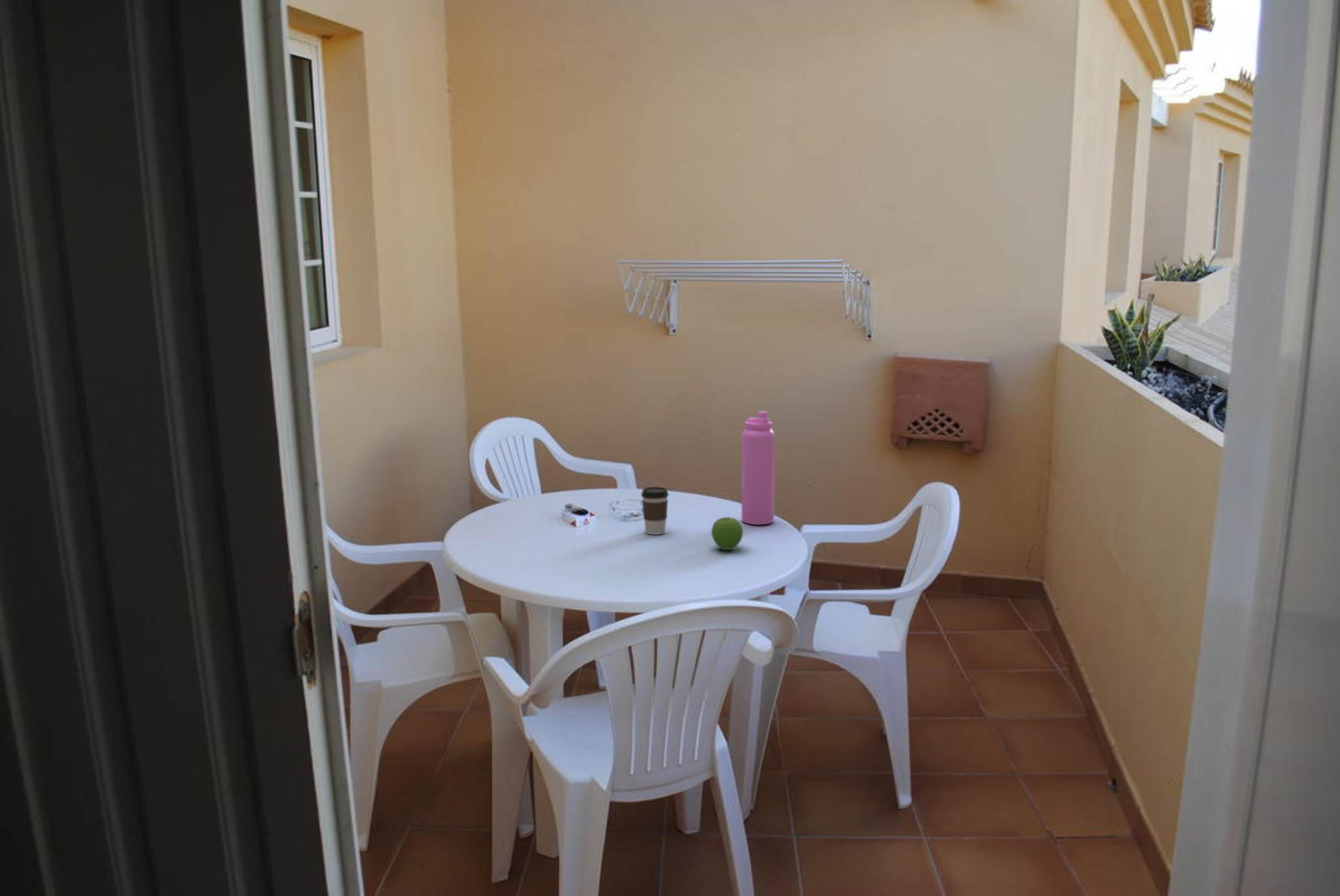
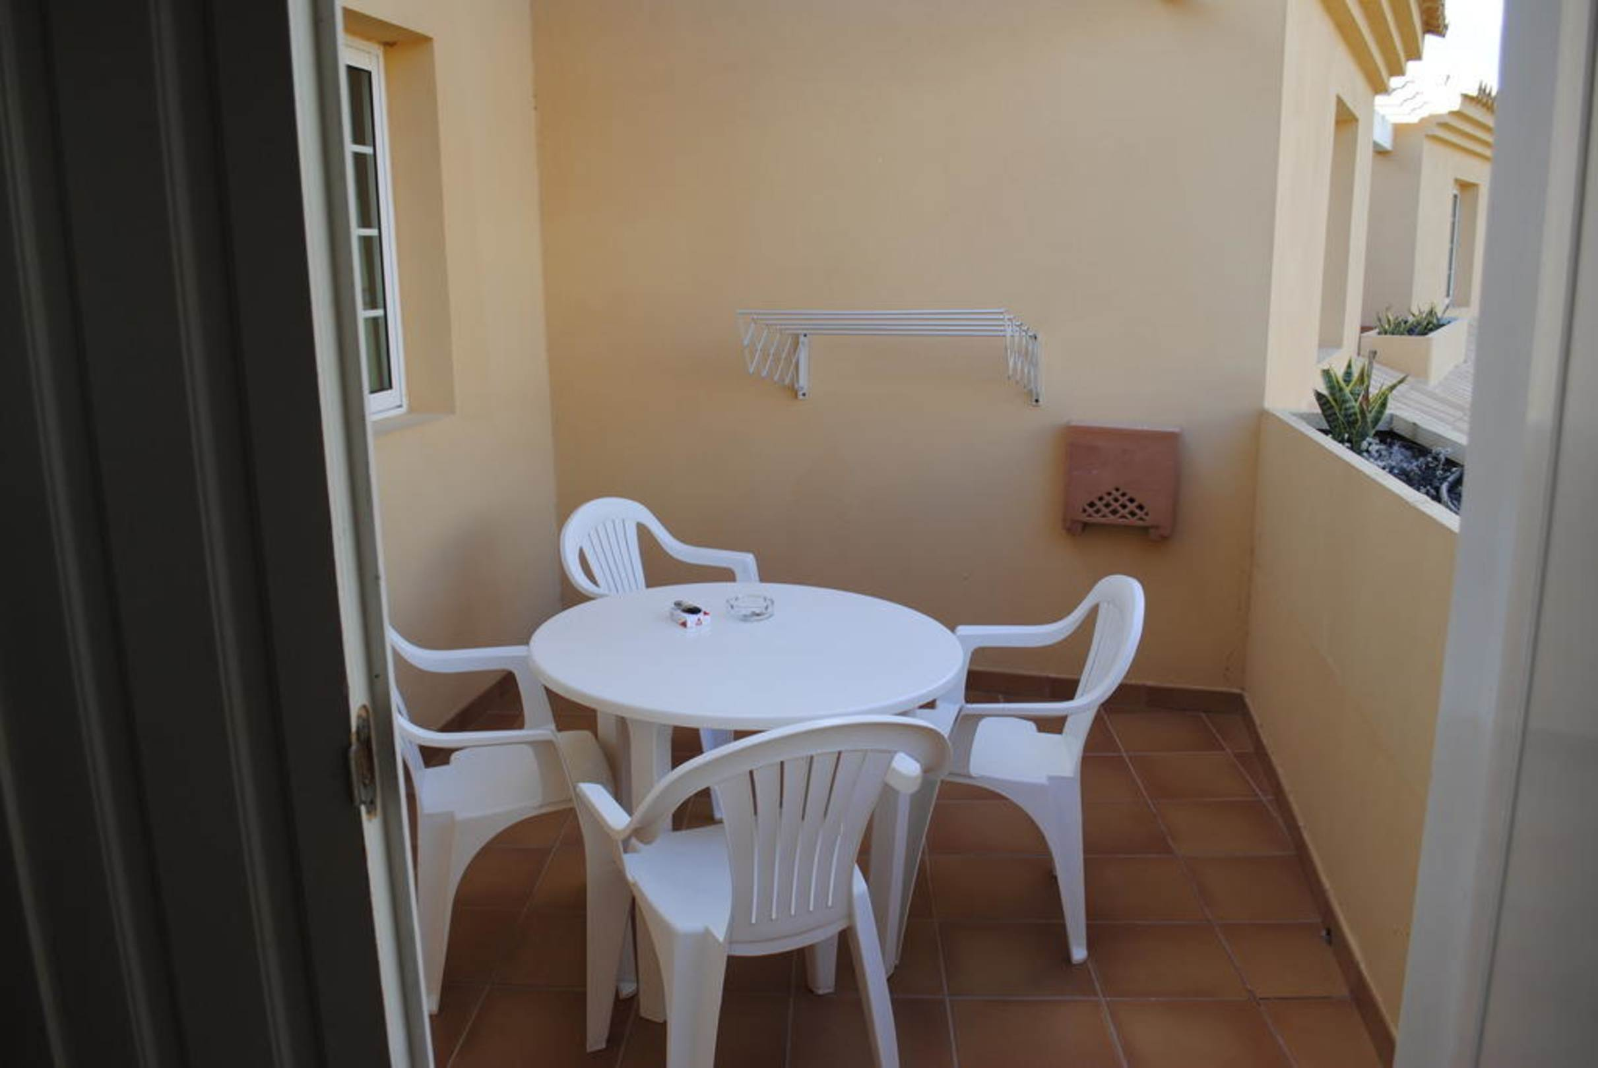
- fruit [711,517,744,550]
- water bottle [741,411,776,525]
- coffee cup [641,486,669,535]
